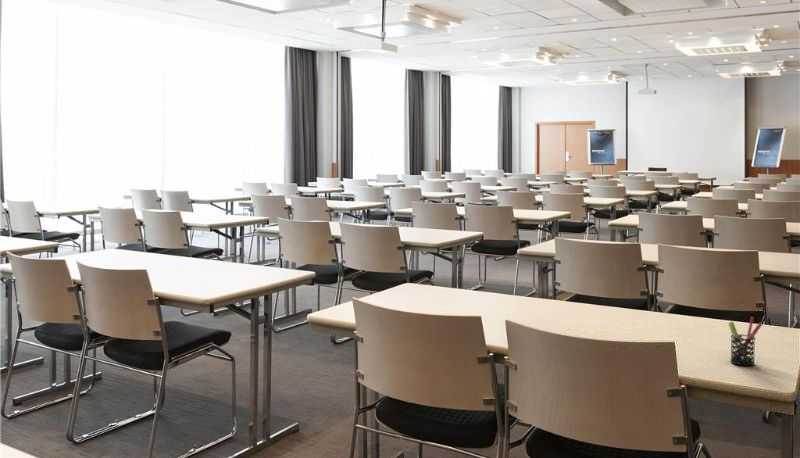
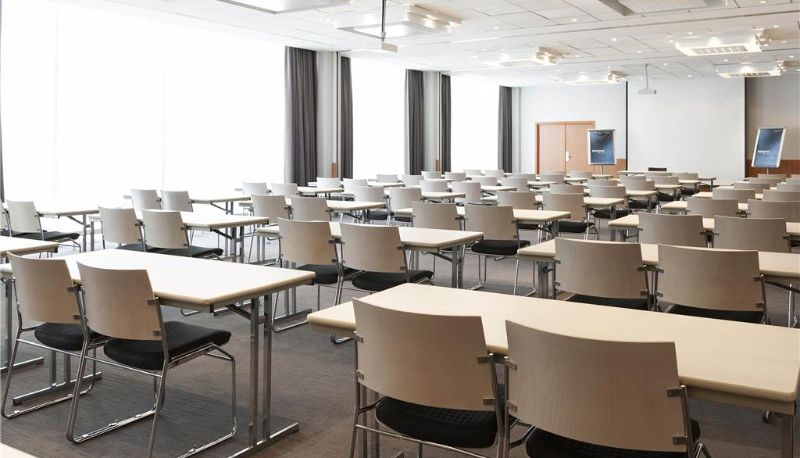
- pen holder [727,316,763,366]
